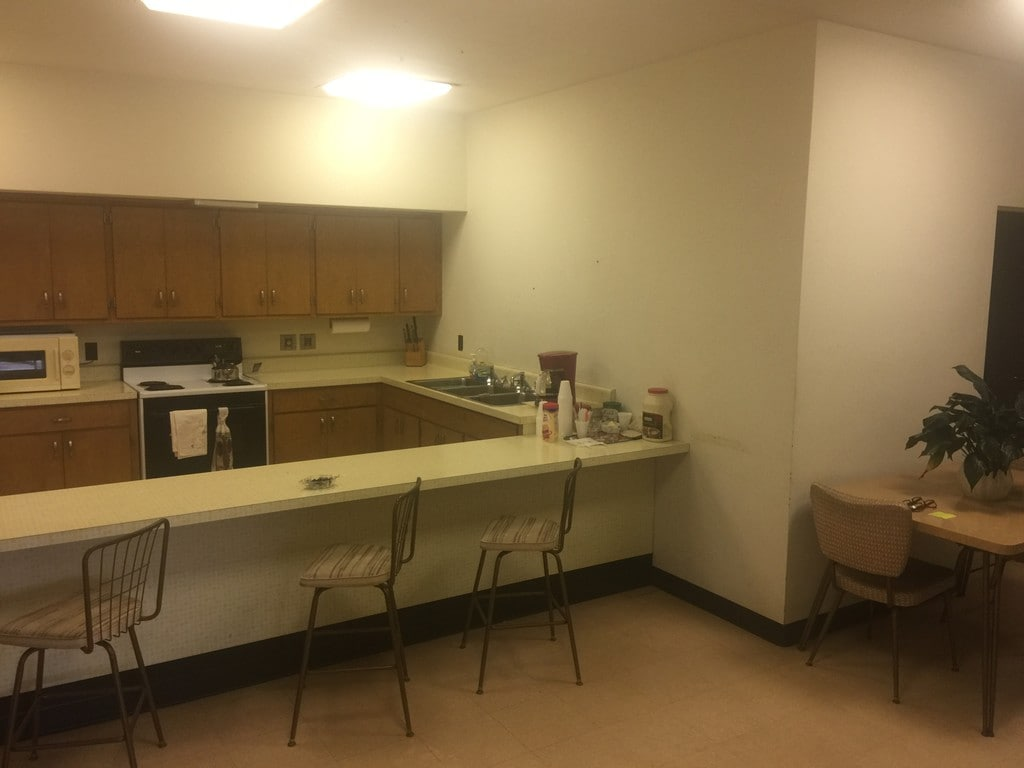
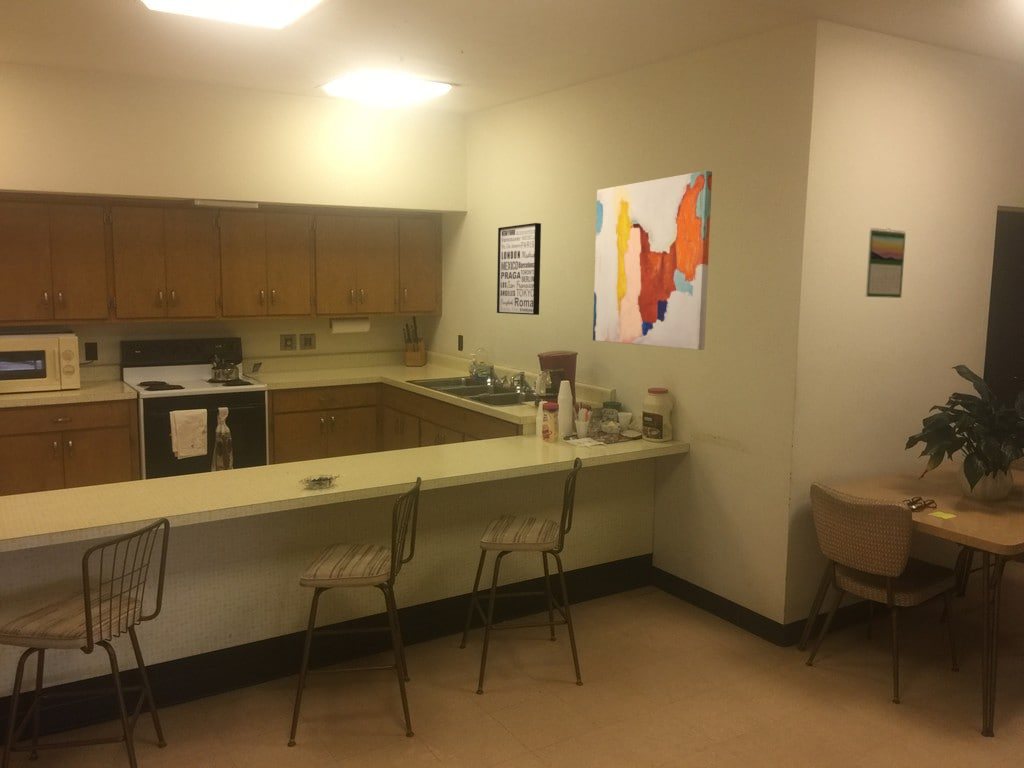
+ wall art [496,222,542,316]
+ calendar [865,227,907,299]
+ wall art [592,170,713,351]
